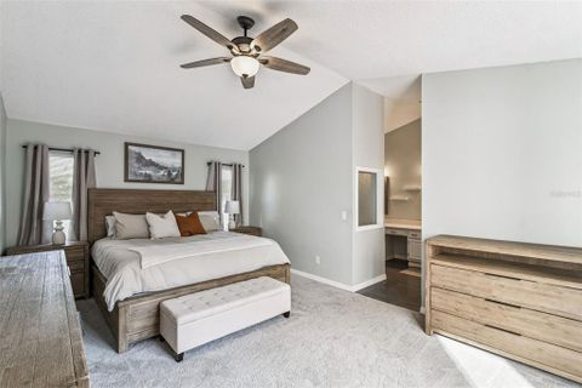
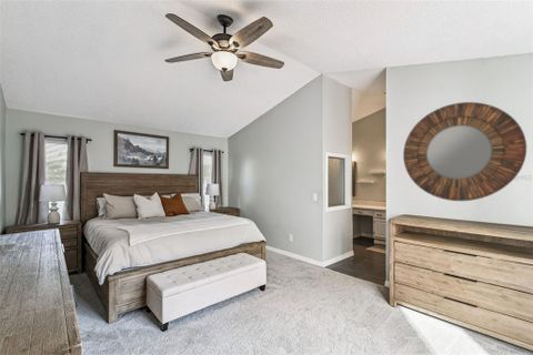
+ home mirror [402,101,527,202]
